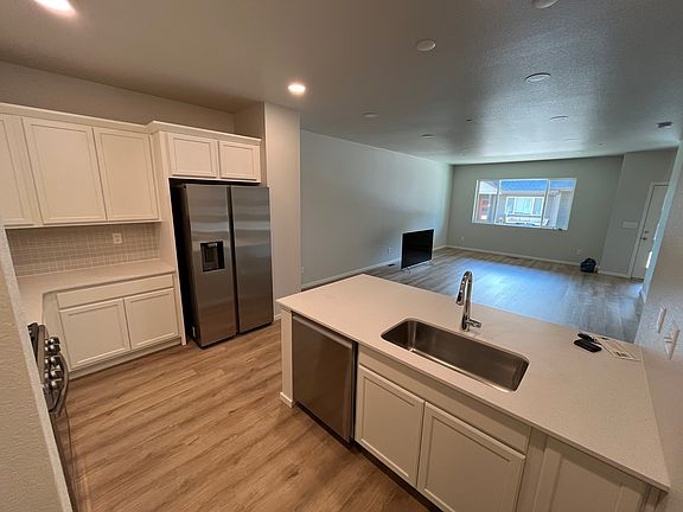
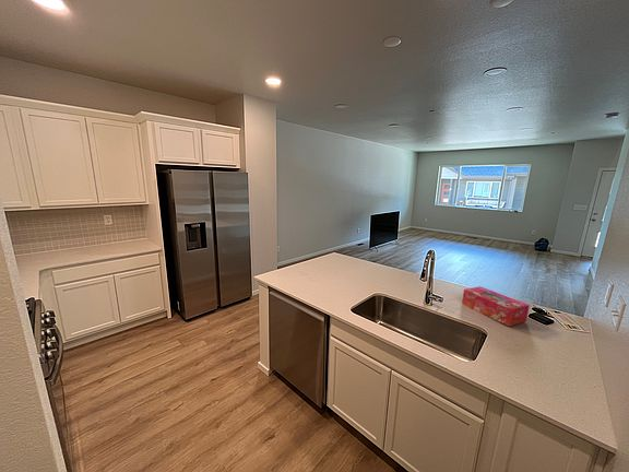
+ tissue box [461,285,531,327]
